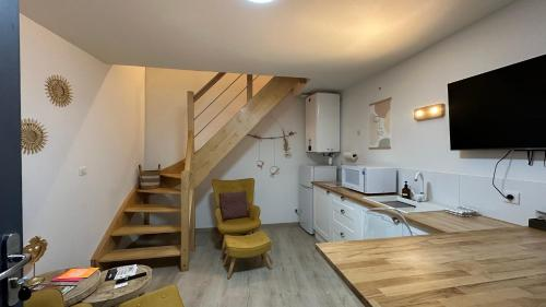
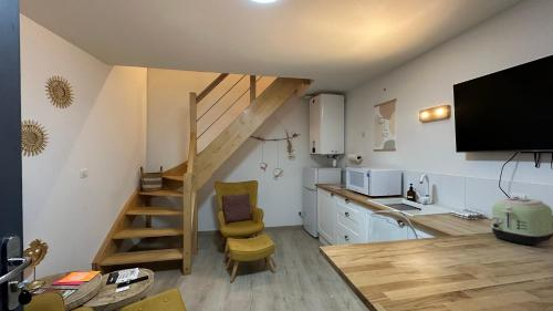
+ toaster [490,197,553,246]
